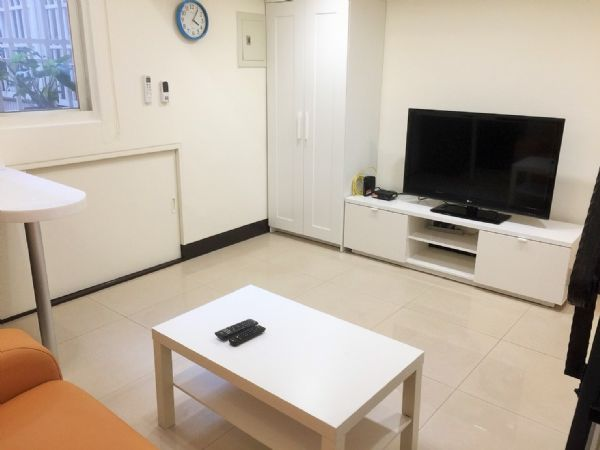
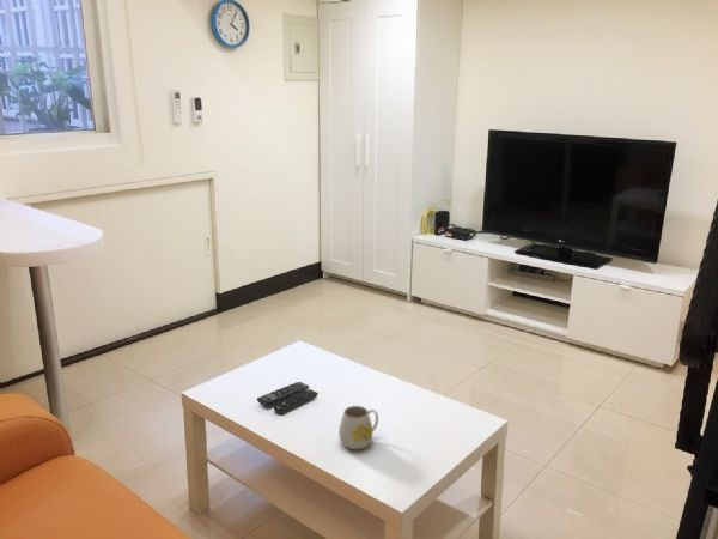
+ mug [337,405,379,450]
